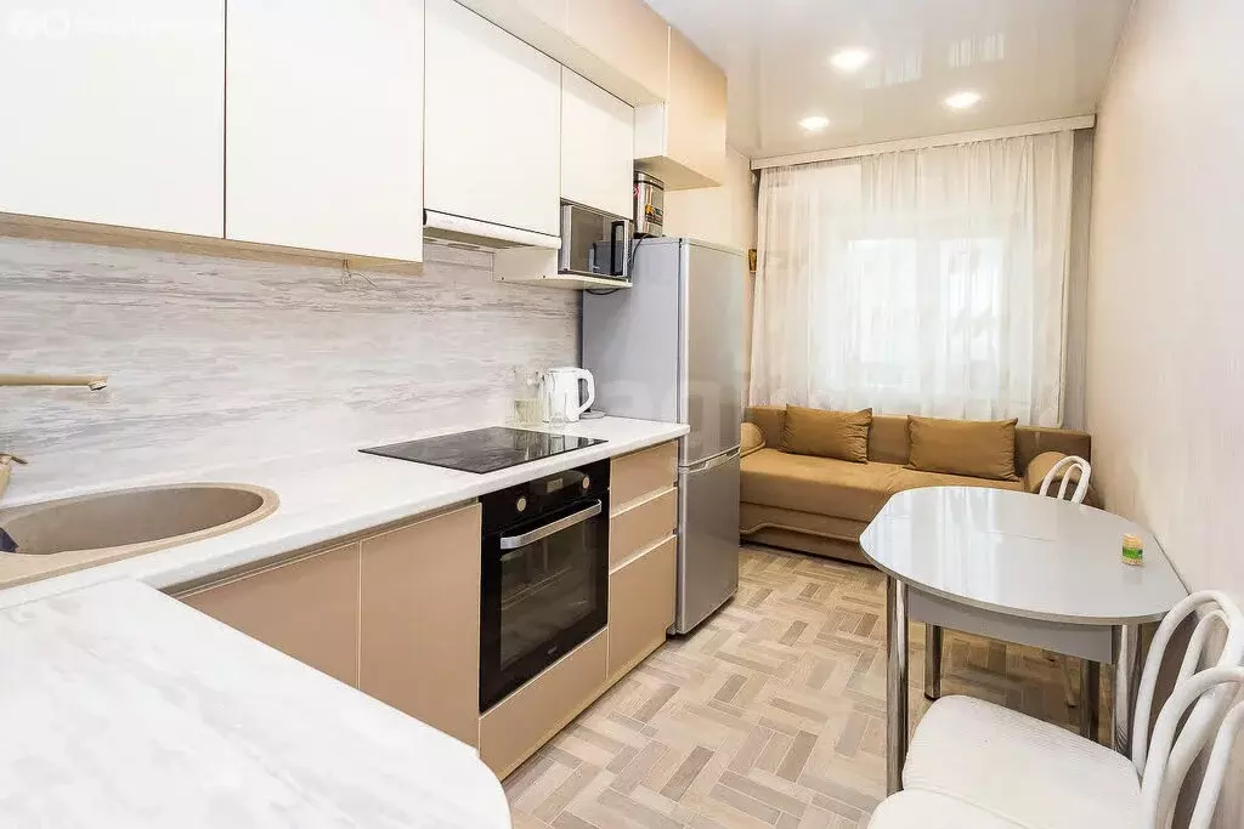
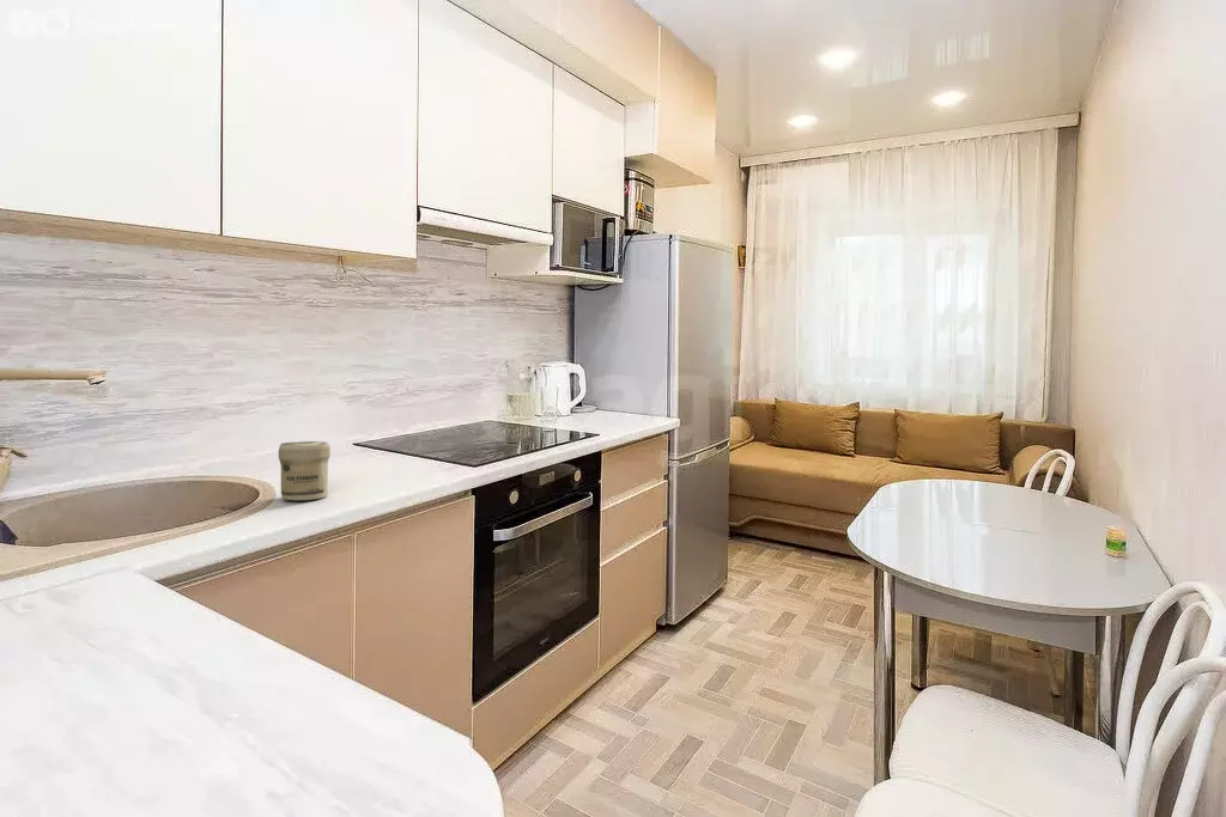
+ jar [278,440,332,501]
